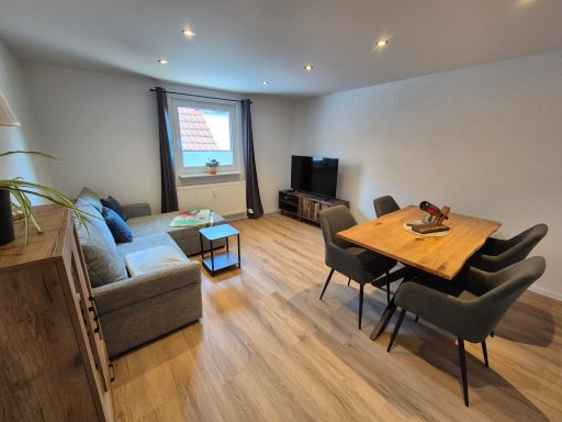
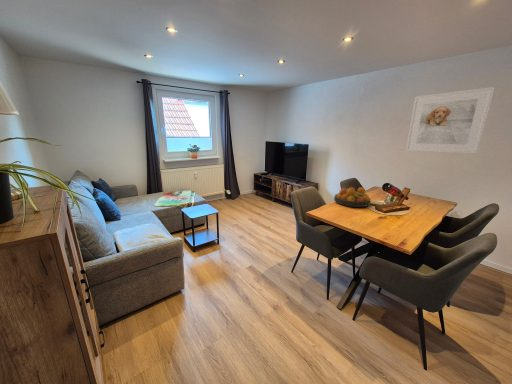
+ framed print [405,86,496,155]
+ fruit bowl [333,186,372,208]
